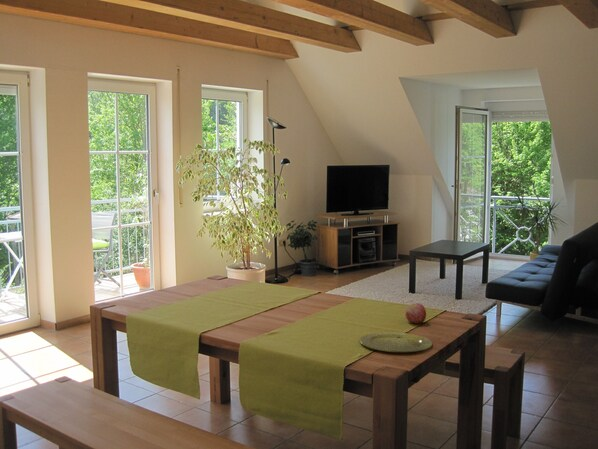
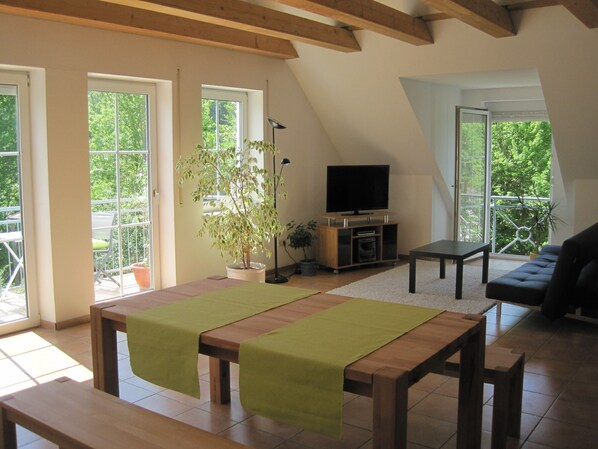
- plate [359,331,433,353]
- apple [404,302,427,324]
